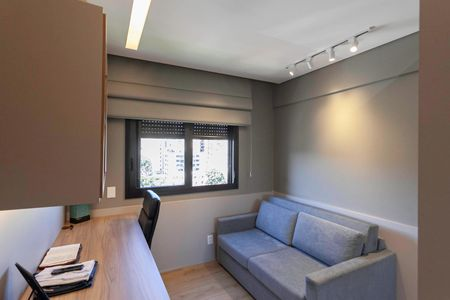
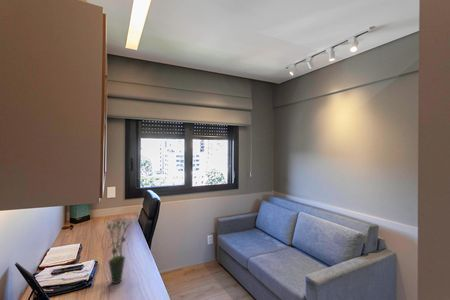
+ potted plant [106,217,134,285]
